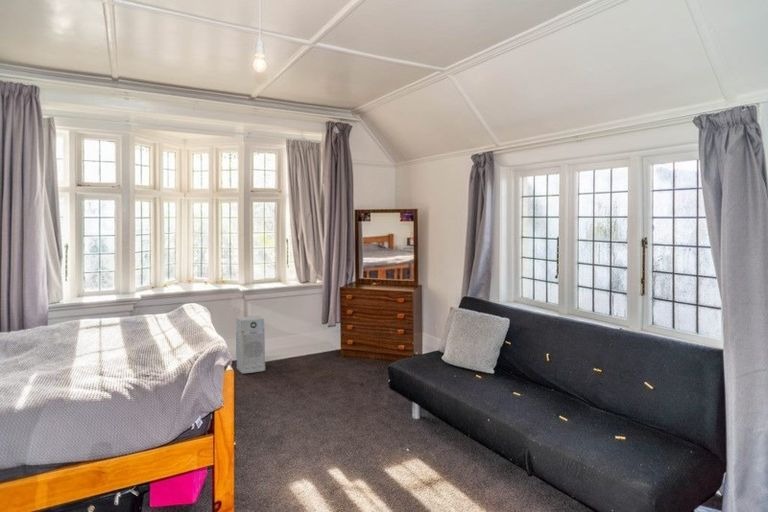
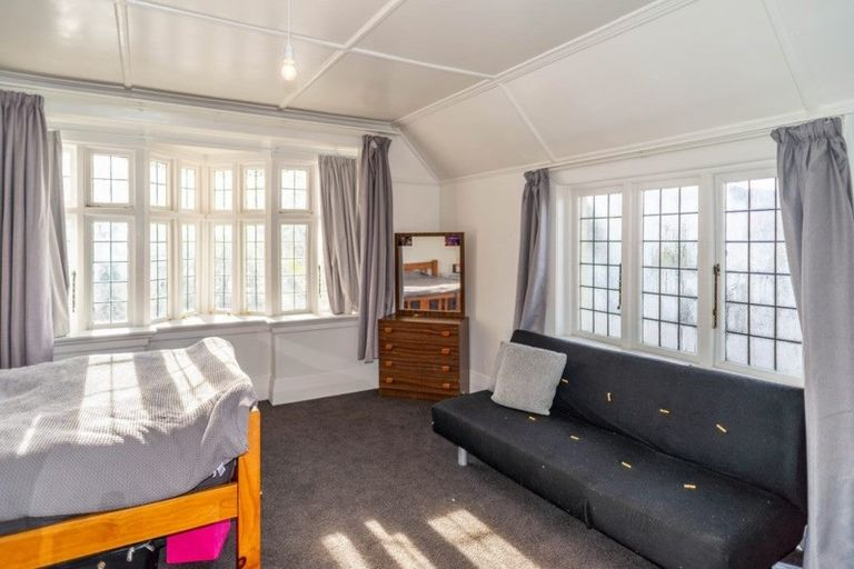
- air purifier [235,315,266,374]
